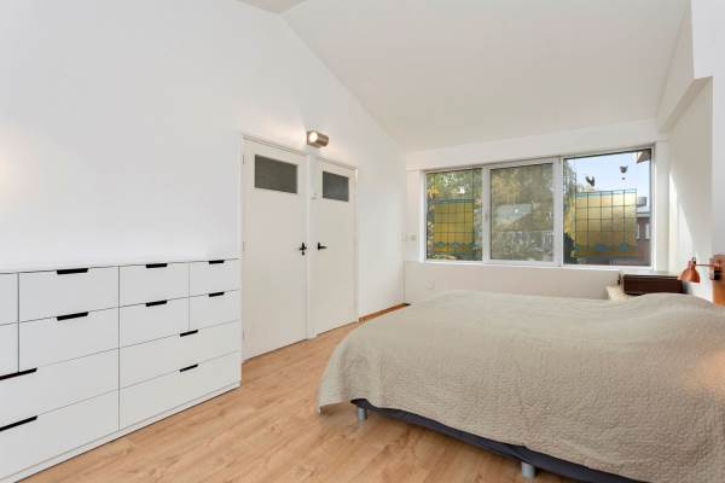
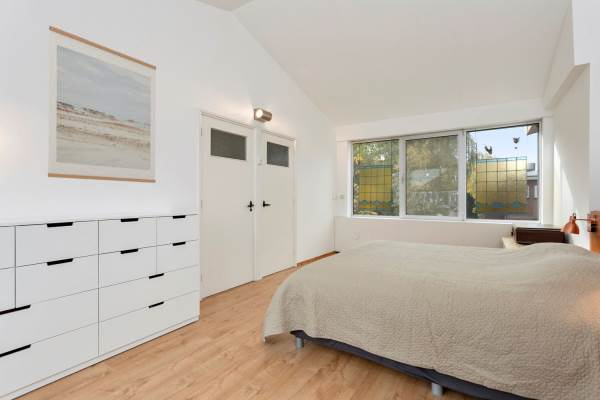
+ wall art [47,25,157,184]
